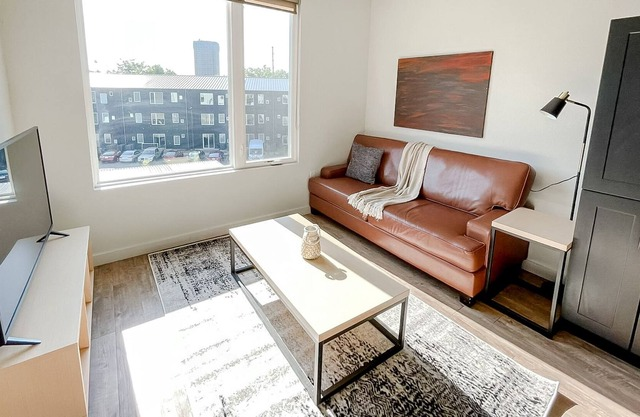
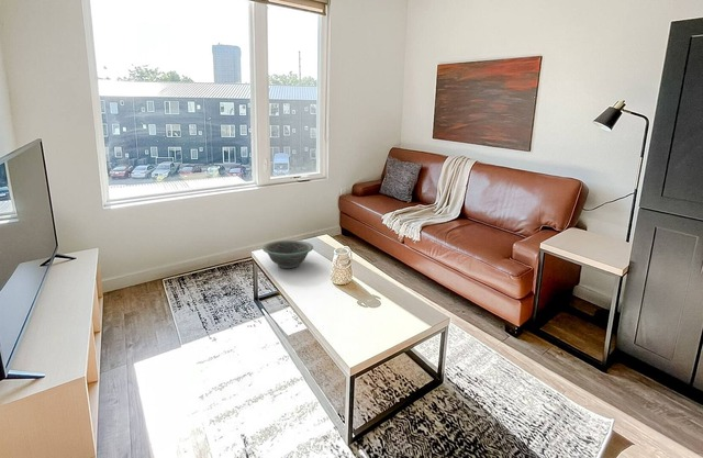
+ decorative bowl [261,239,314,269]
